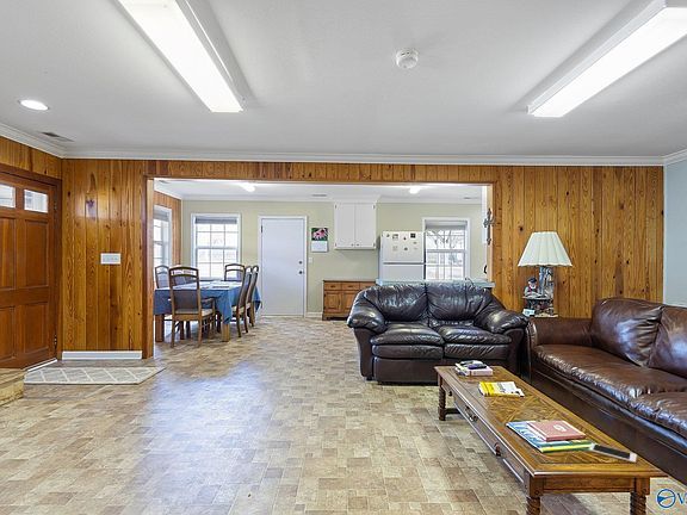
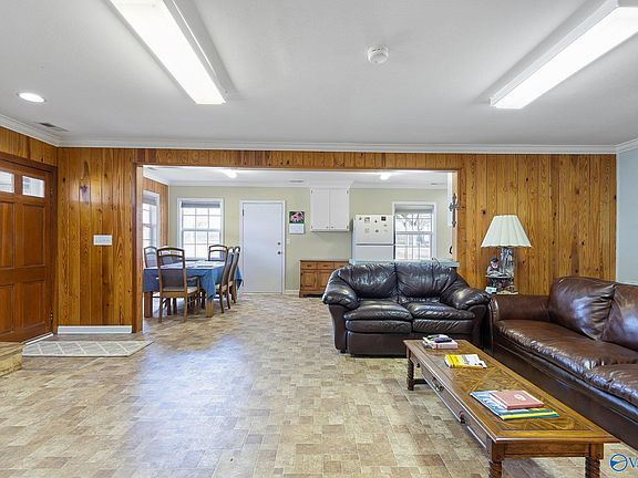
- cell phone [588,442,638,464]
